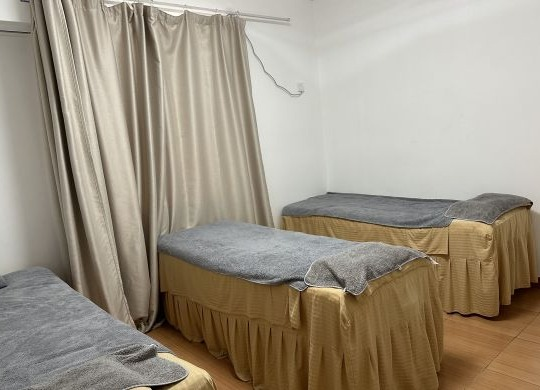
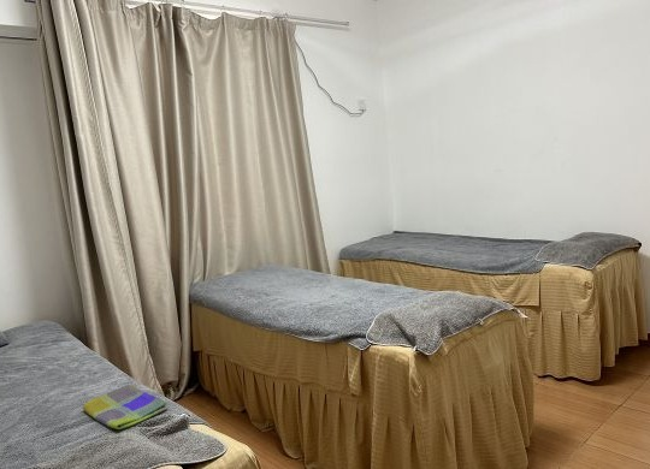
+ dish towel [82,384,169,431]
